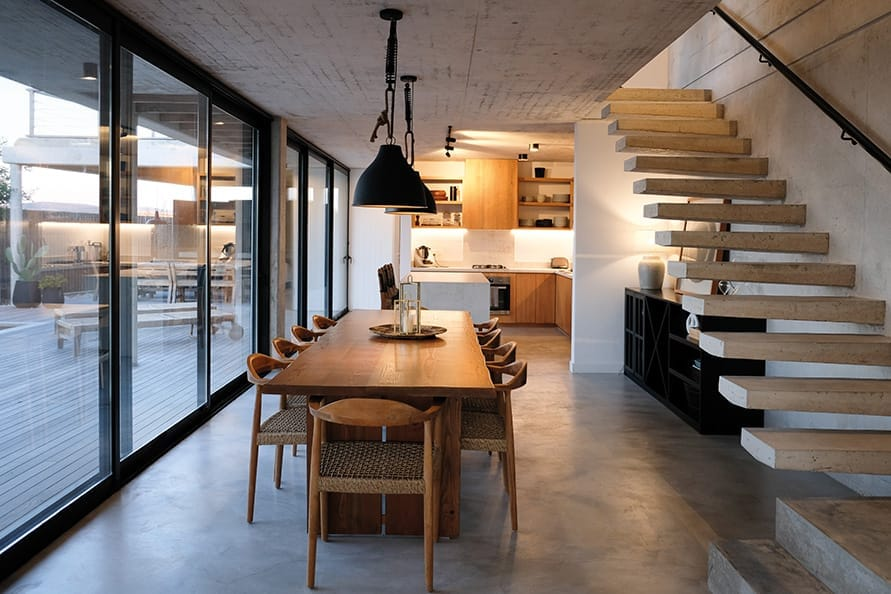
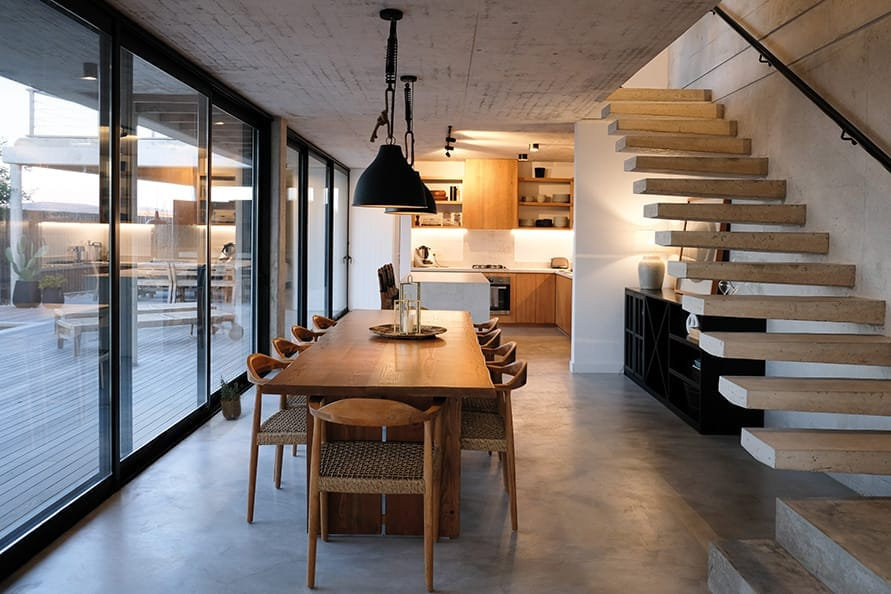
+ potted plant [220,375,244,421]
